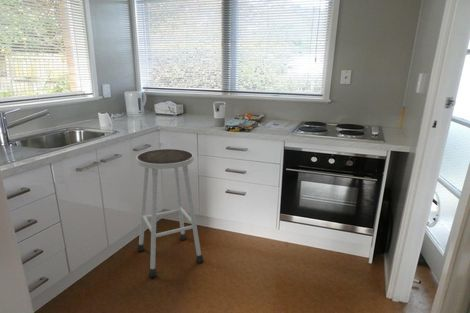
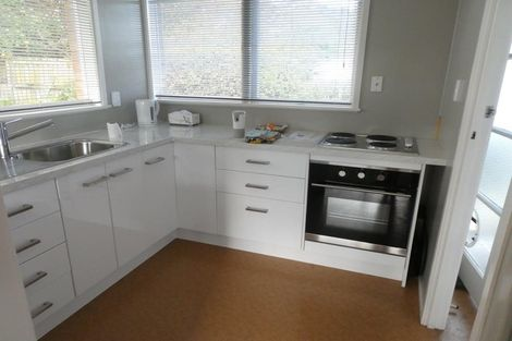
- stool [135,148,204,278]
